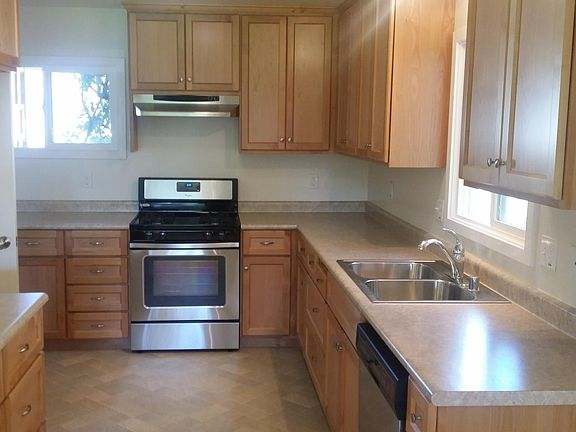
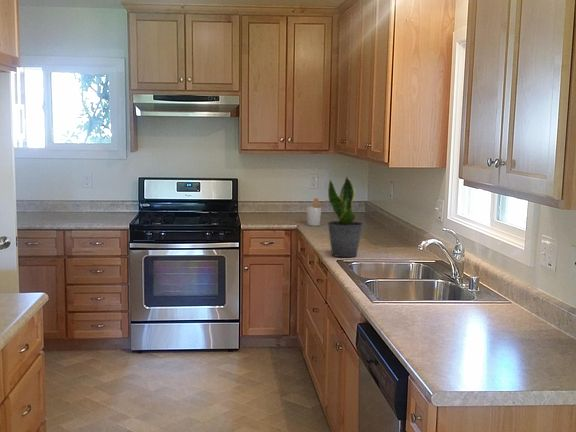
+ utensil holder [306,197,329,227]
+ potted plant [327,176,364,258]
